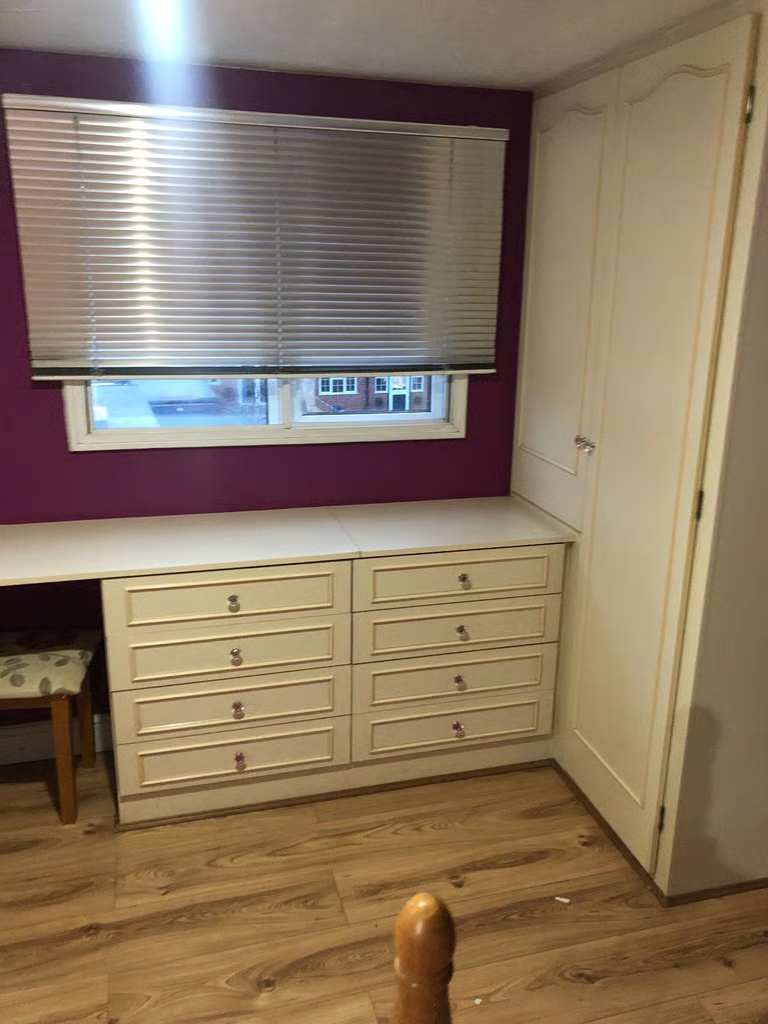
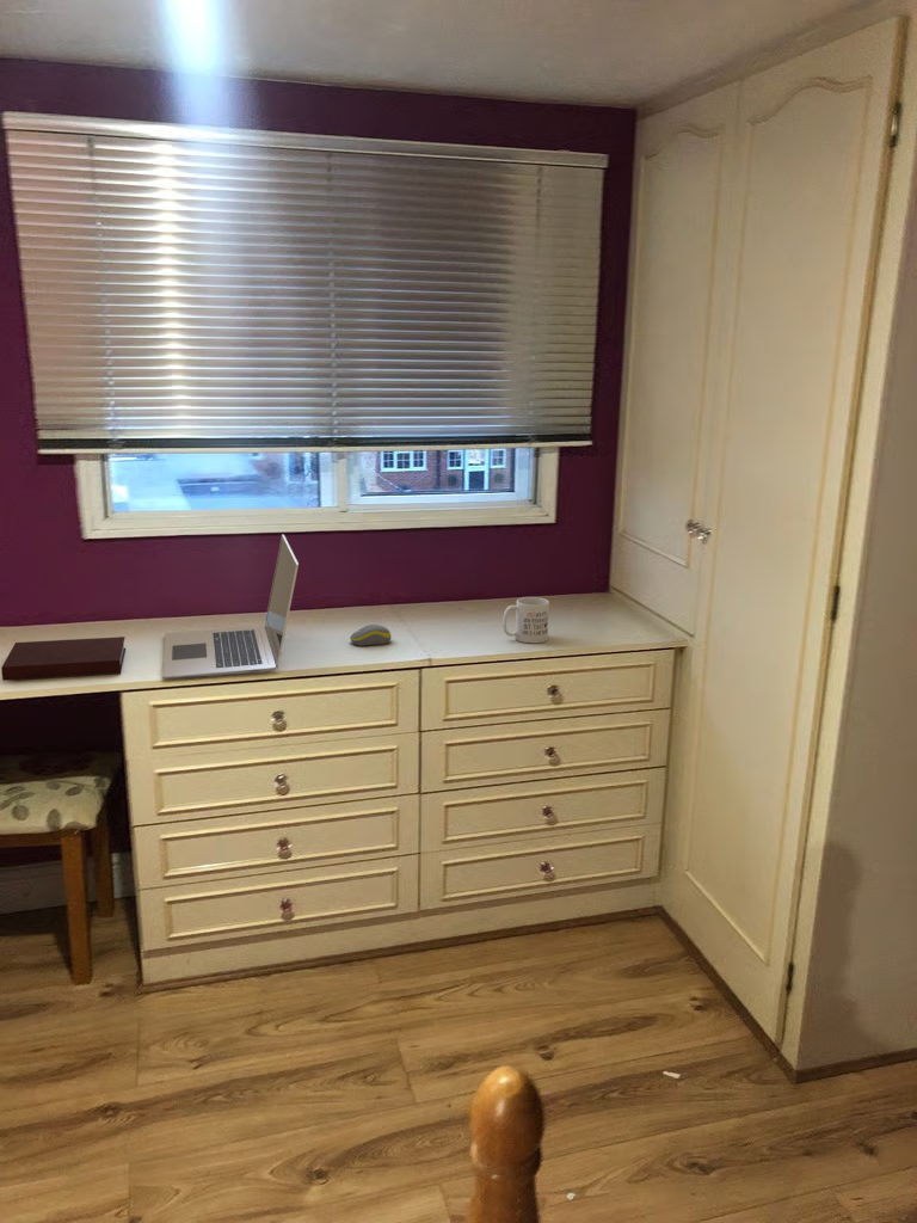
+ computer mouse [349,623,393,646]
+ notebook [0,635,127,682]
+ mug [501,596,550,644]
+ laptop [161,534,300,680]
